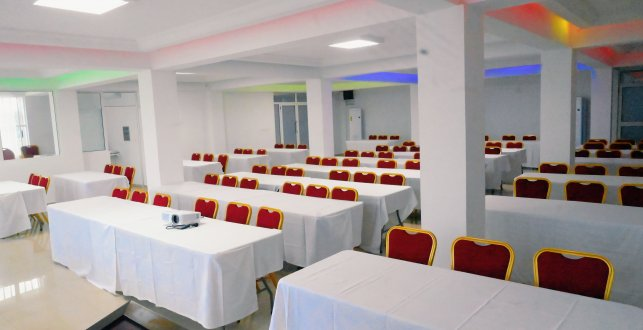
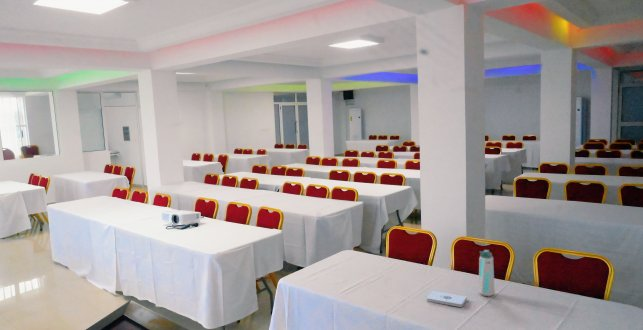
+ water bottle [478,249,496,297]
+ notepad [426,290,468,308]
